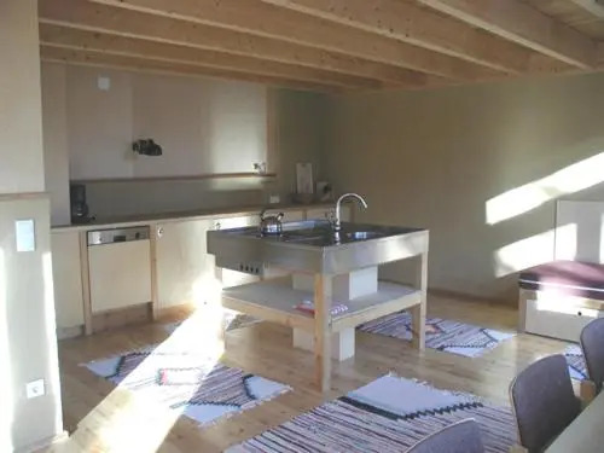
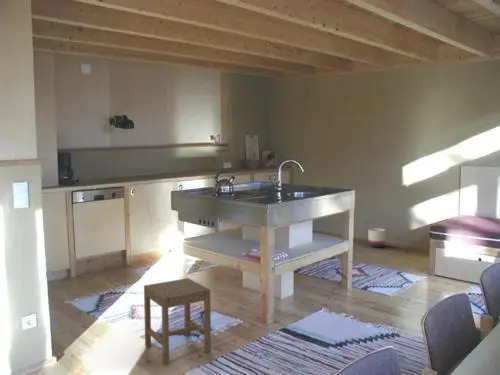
+ stool [143,277,212,365]
+ planter [367,227,387,248]
